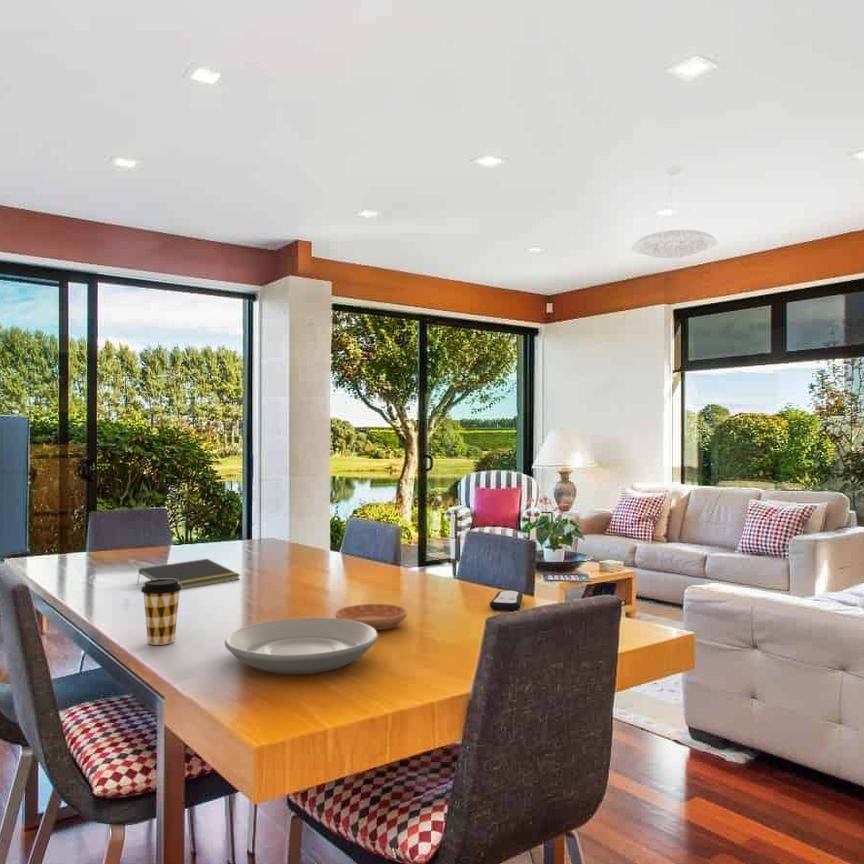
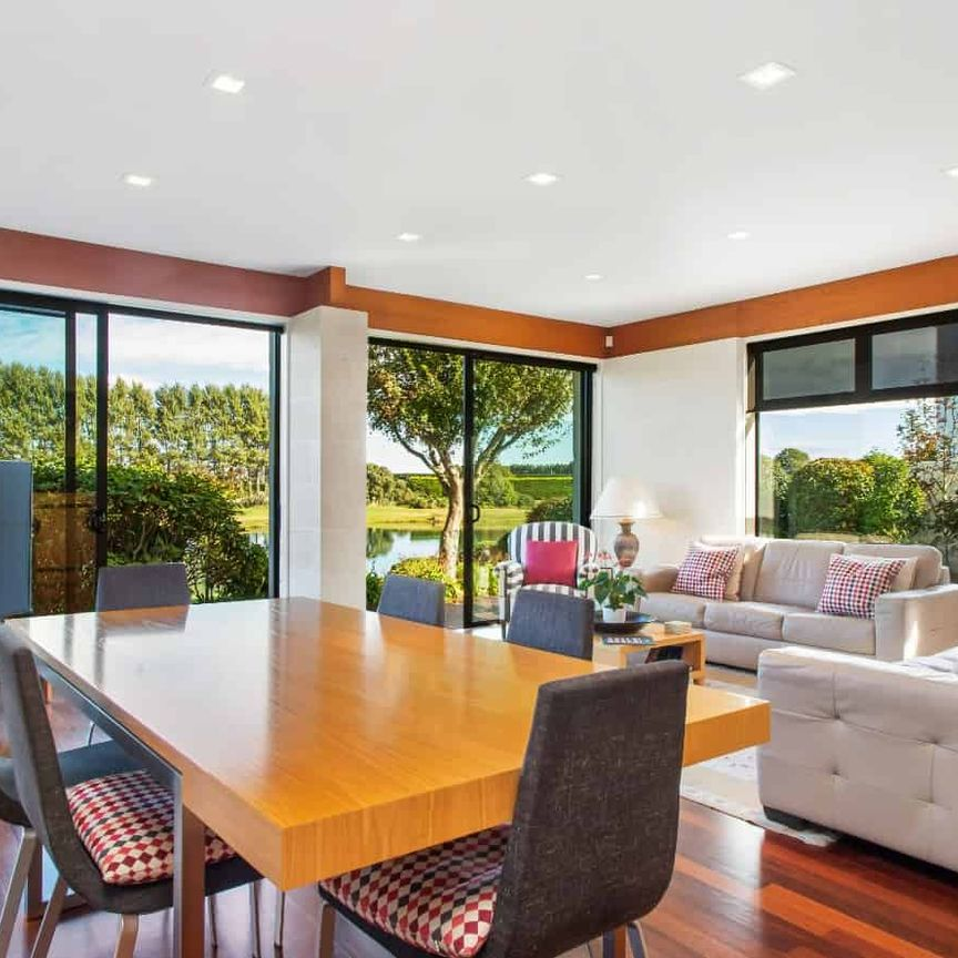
- notepad [136,558,241,590]
- coffee cup [140,579,183,646]
- pendant lamp [631,165,719,259]
- saucer [334,603,408,631]
- remote control [489,590,524,612]
- plate [224,617,379,675]
